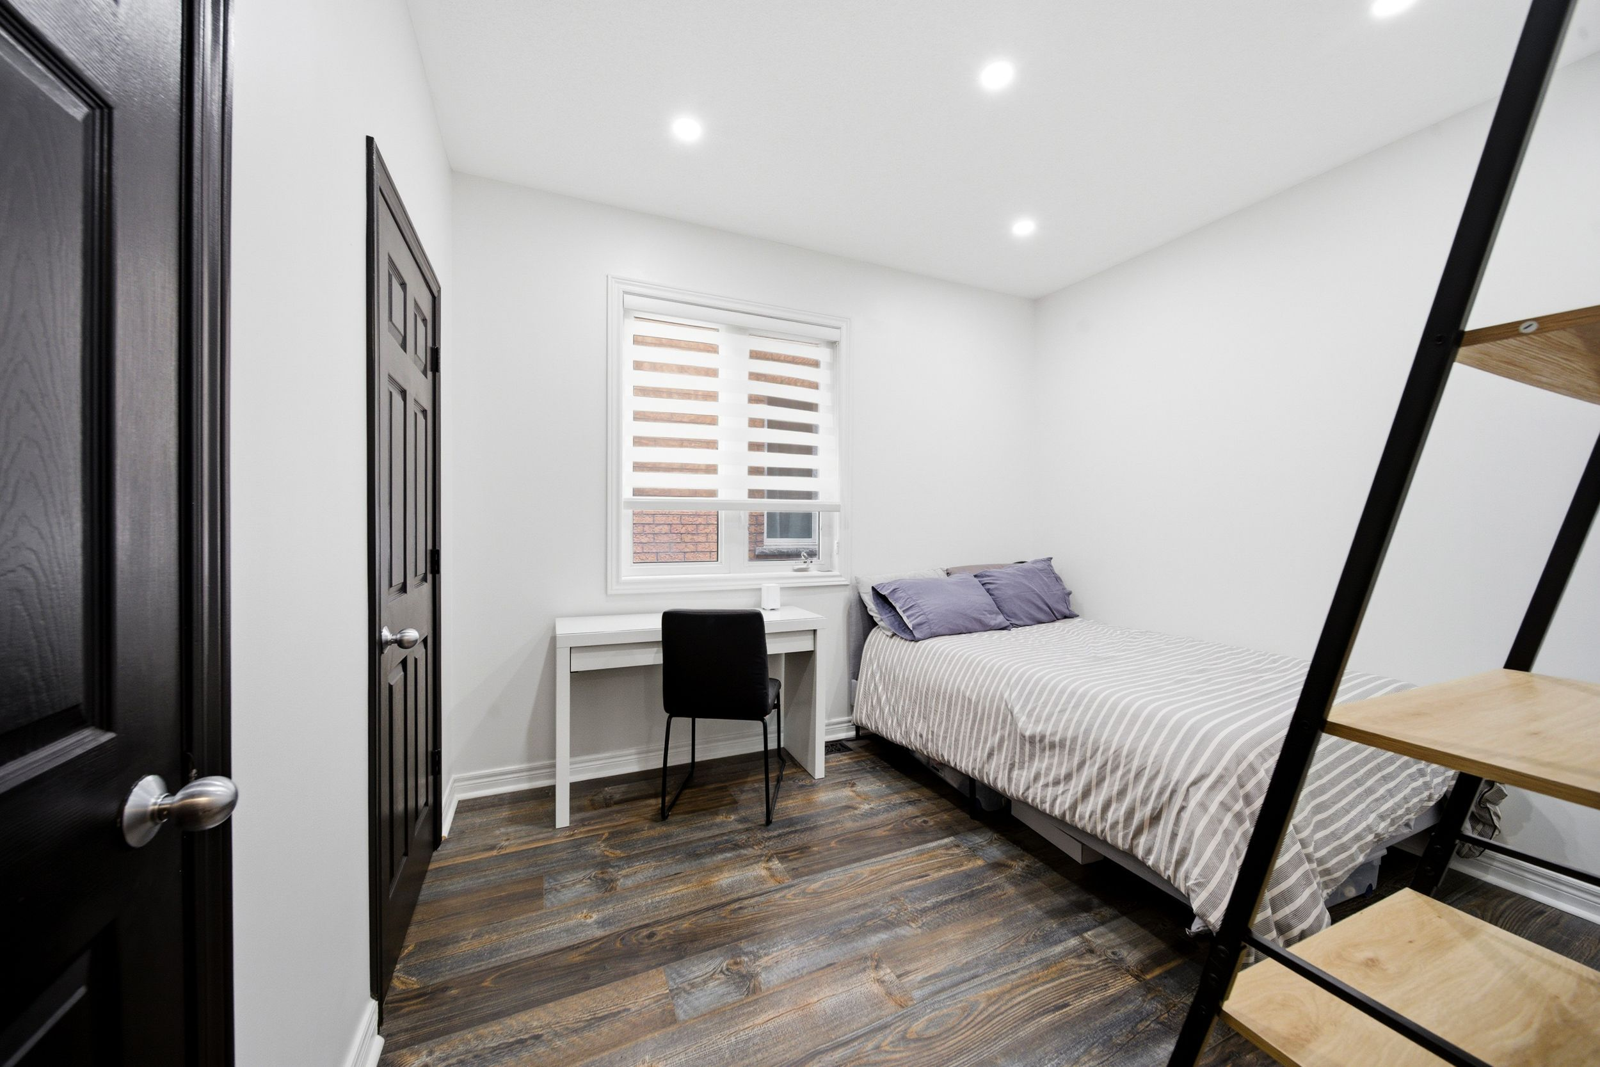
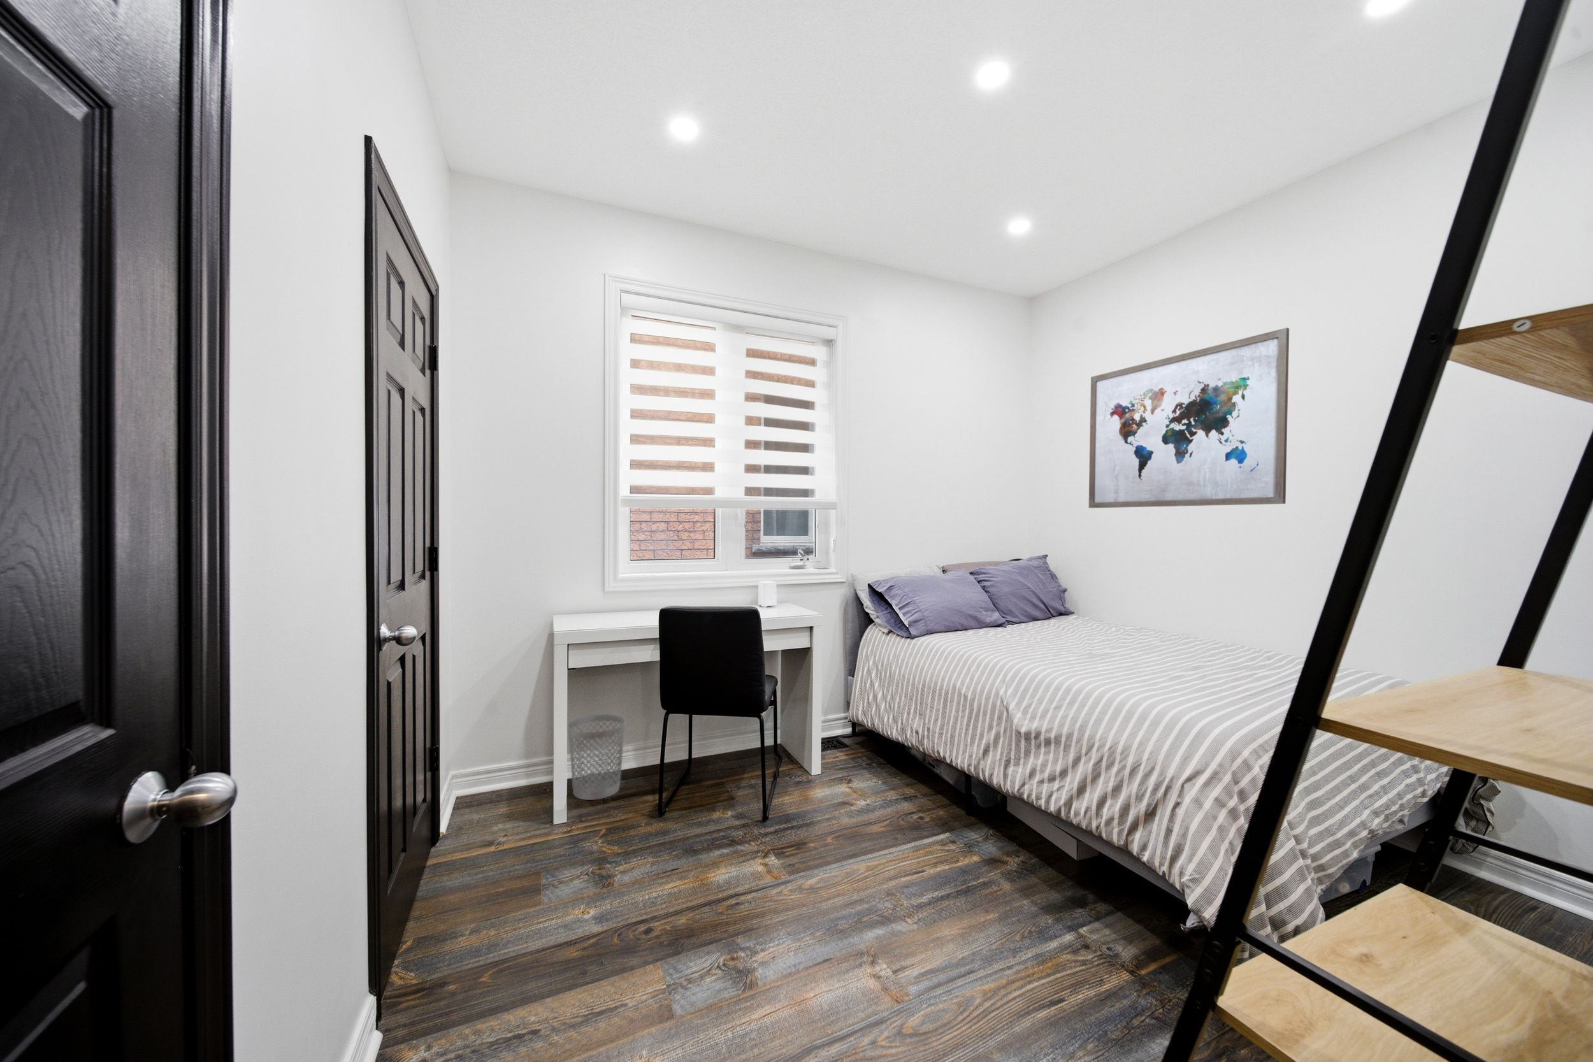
+ wall art [1088,327,1290,508]
+ wastebasket [567,714,626,801]
